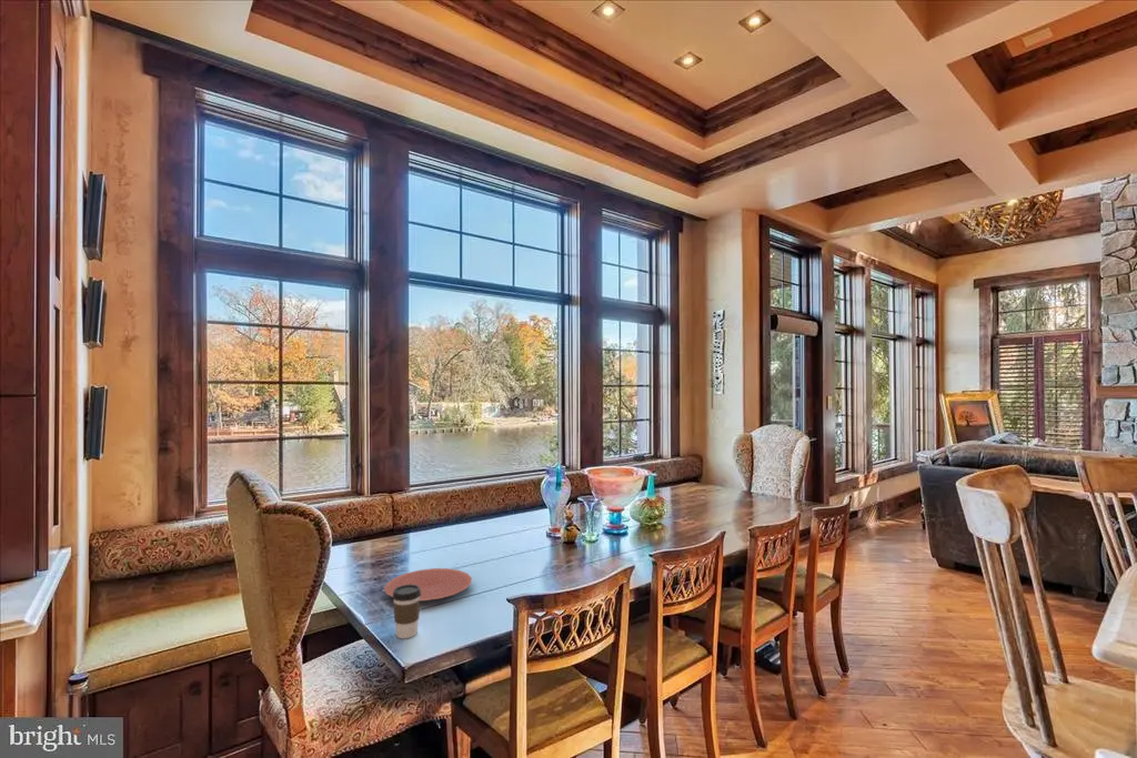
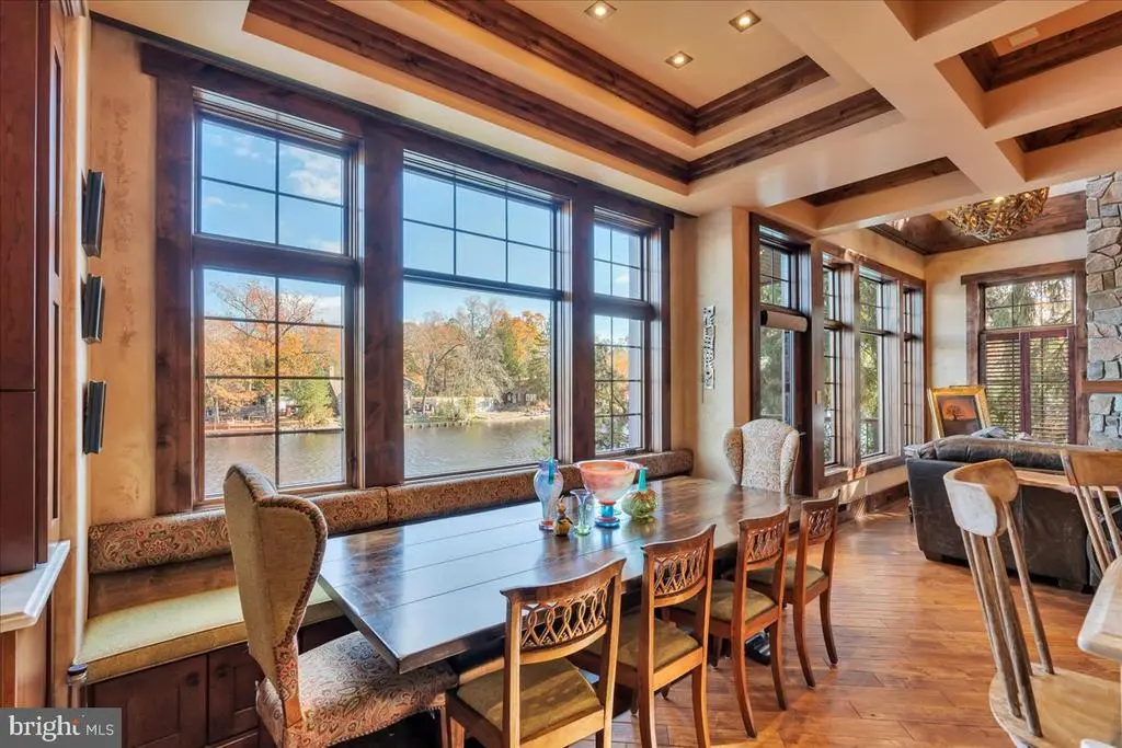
- plate [383,567,473,602]
- coffee cup [391,584,421,639]
